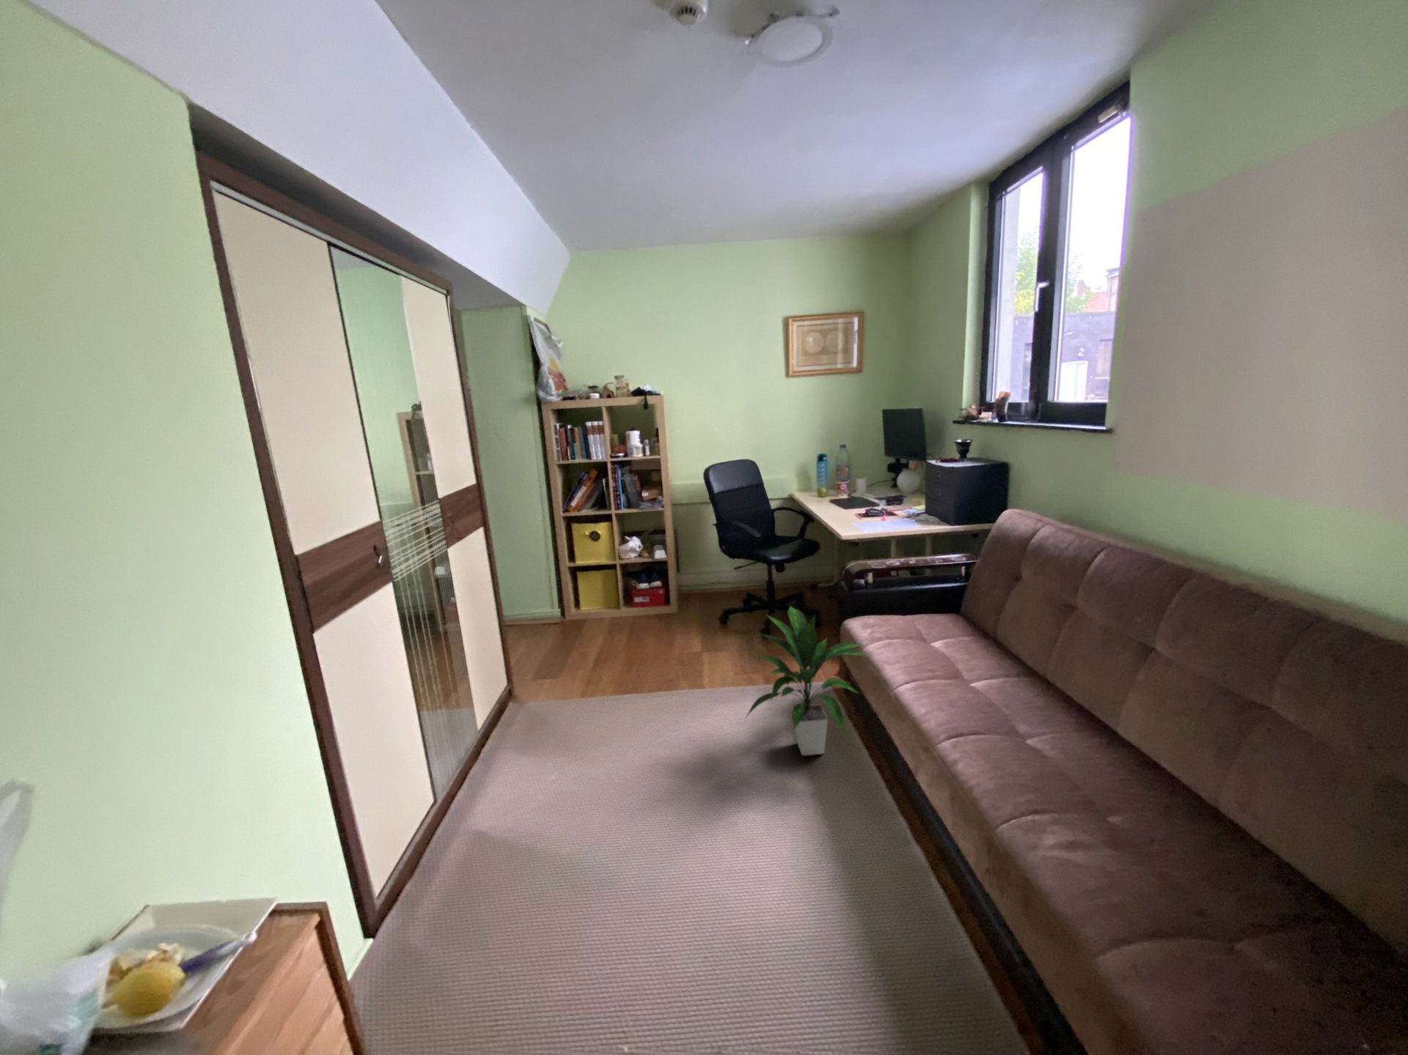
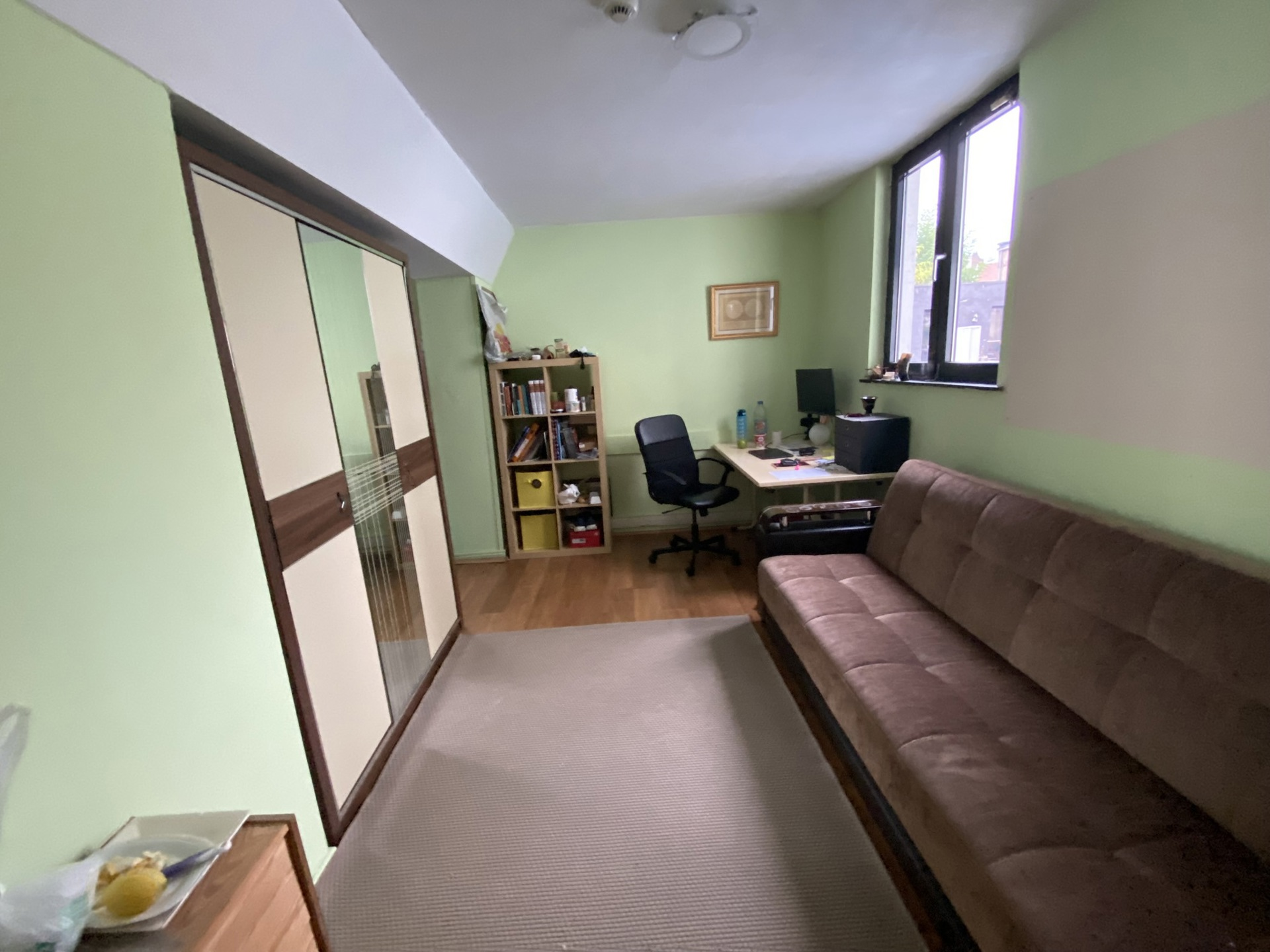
- indoor plant [744,606,869,756]
